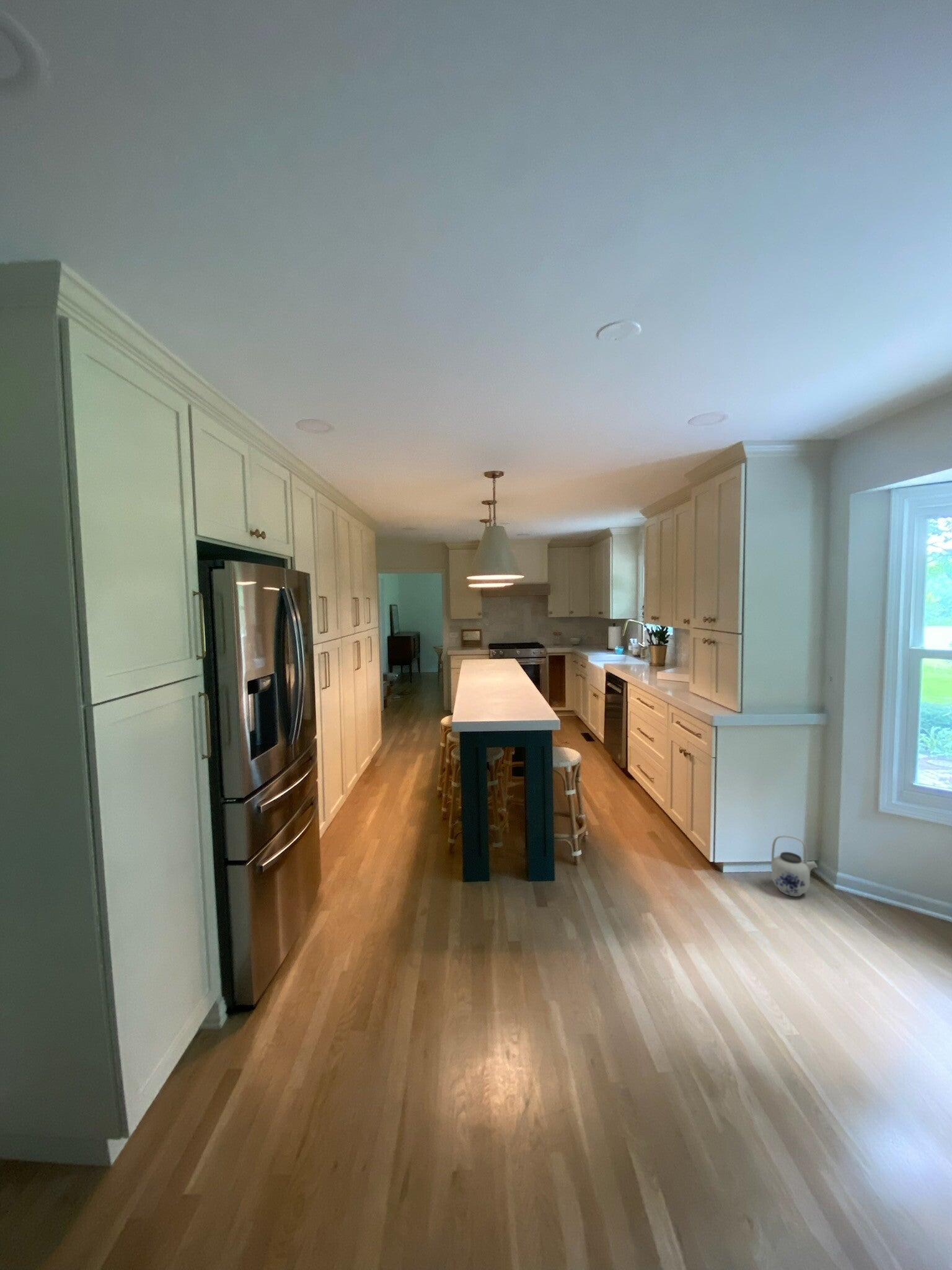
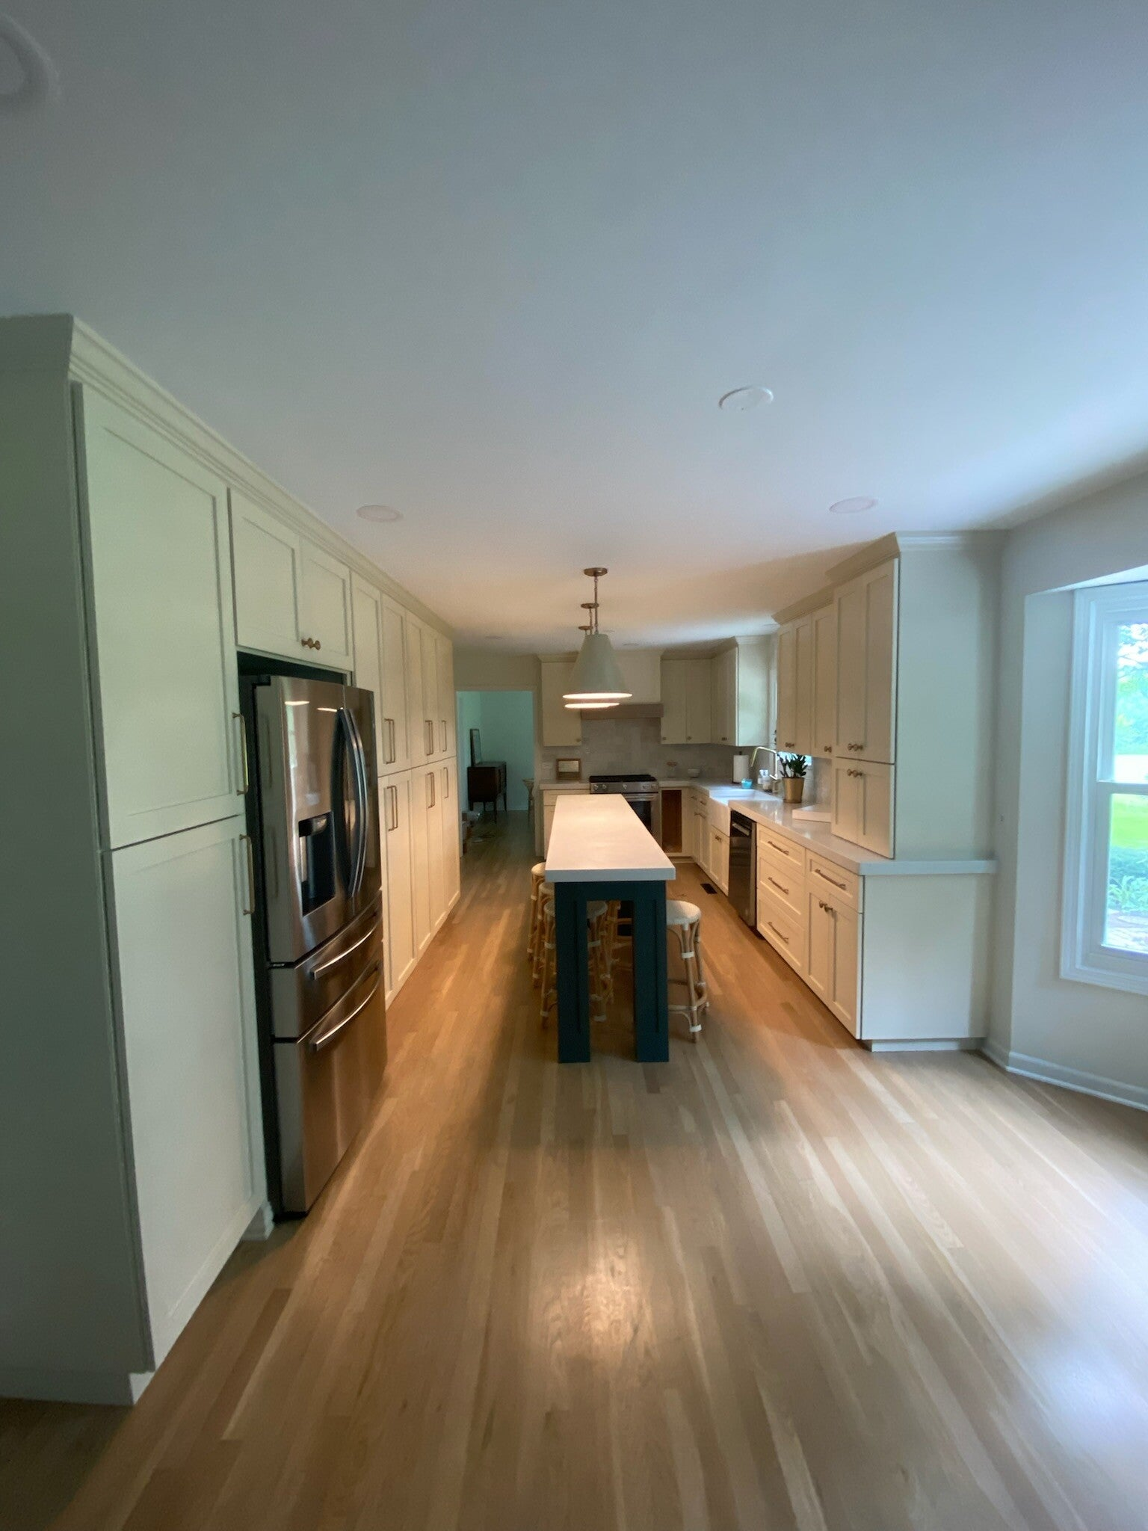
- teapot [770,835,818,897]
